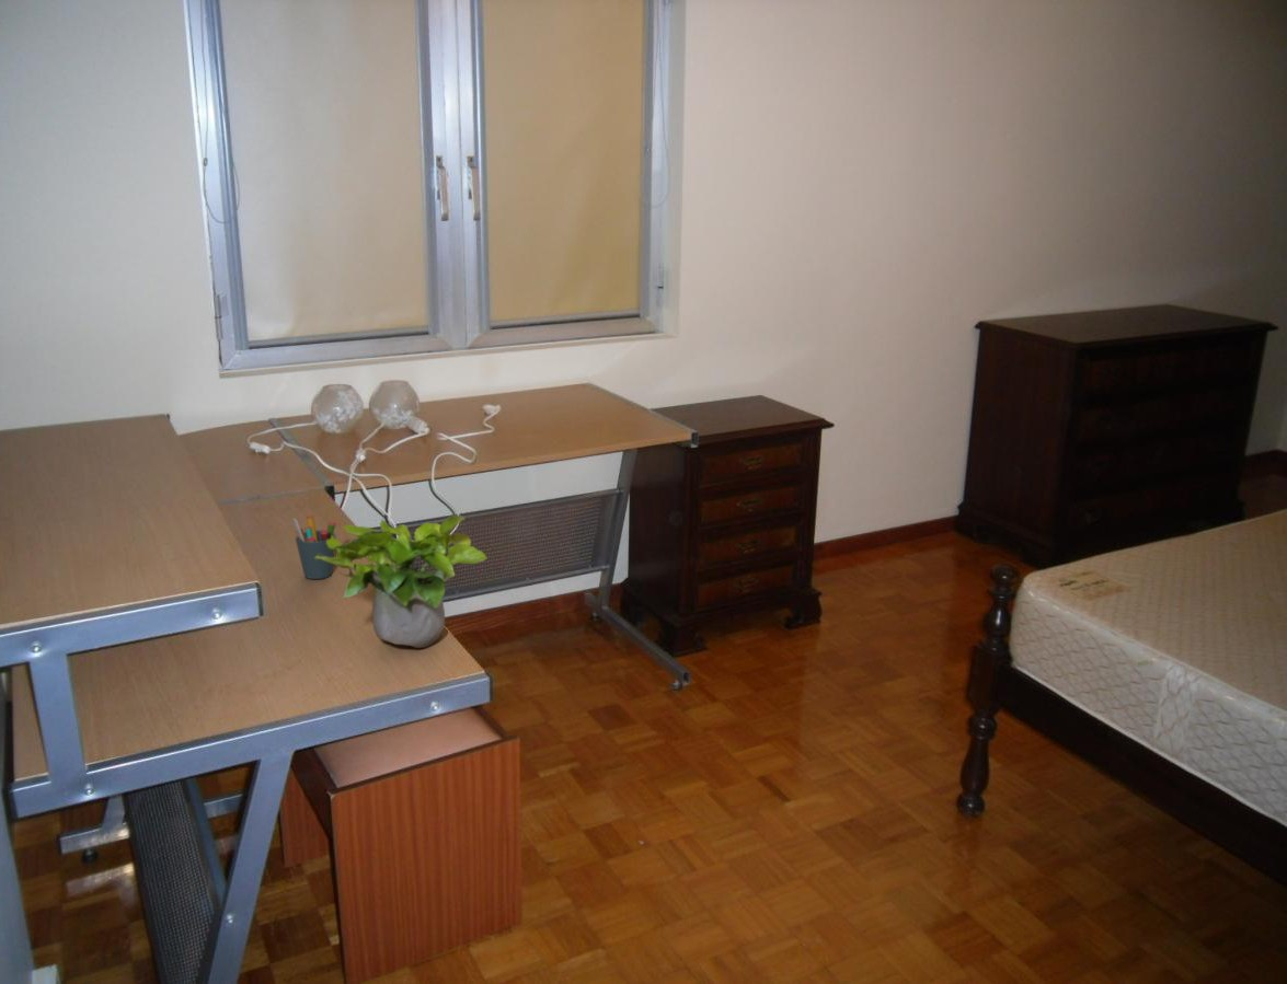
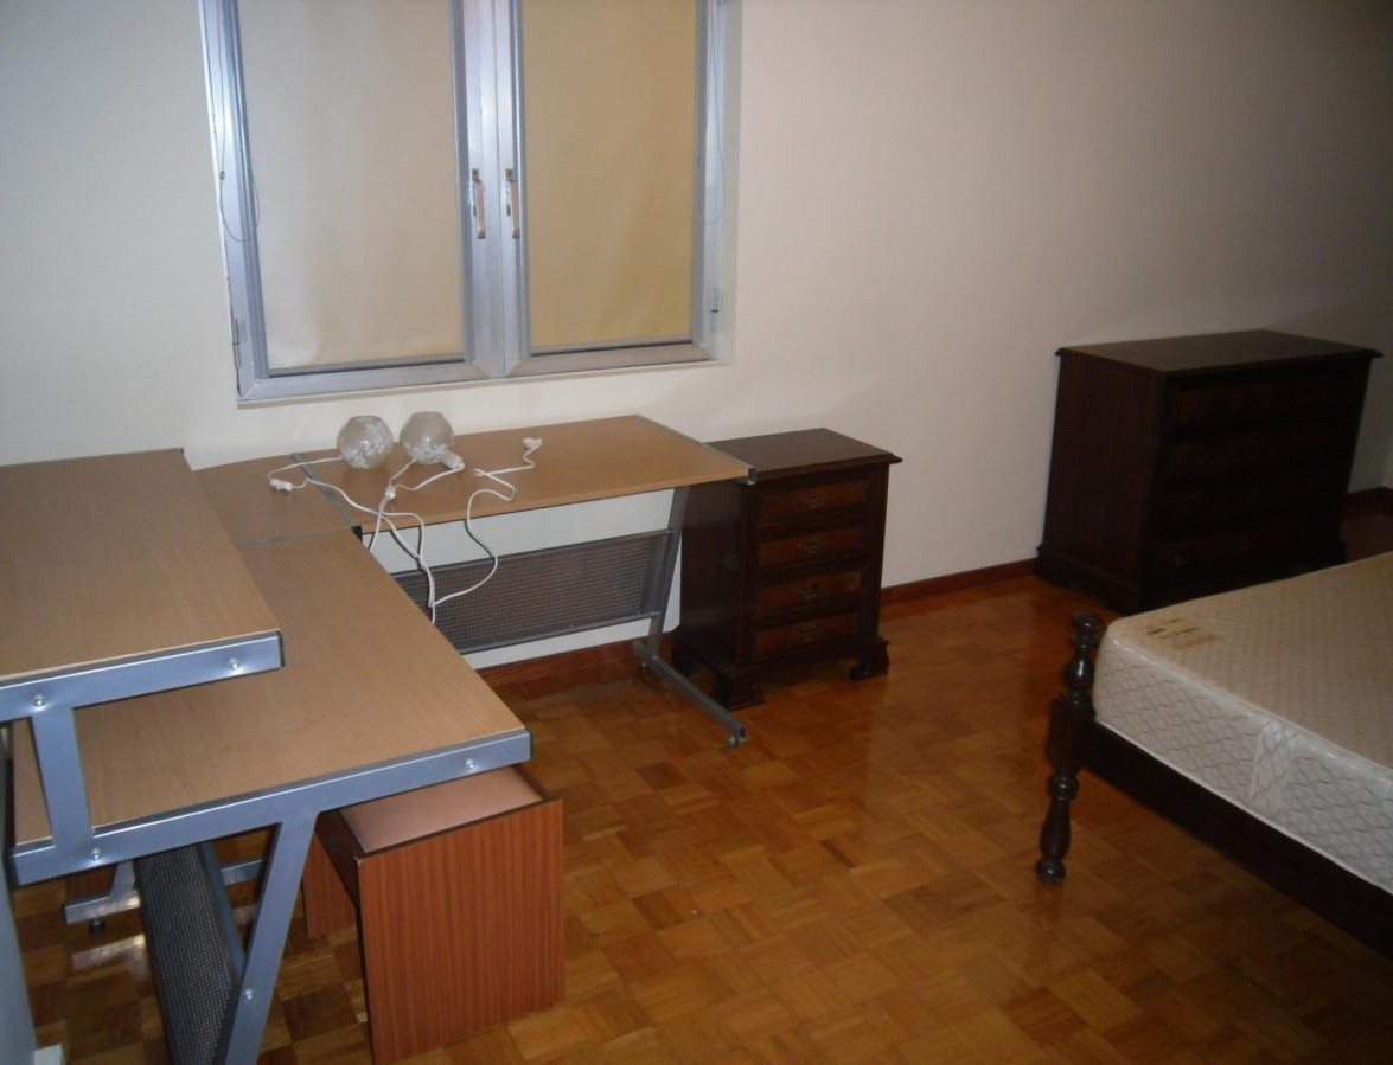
- pen holder [291,514,337,580]
- potted plant [314,514,487,649]
